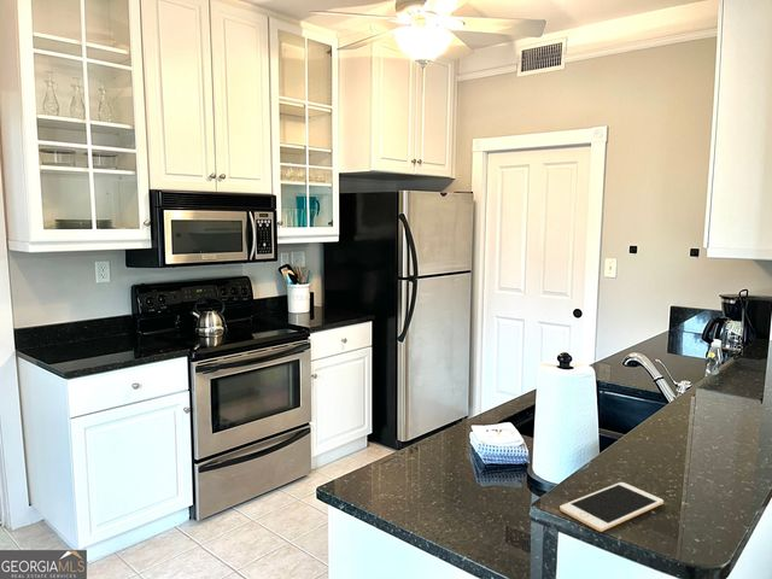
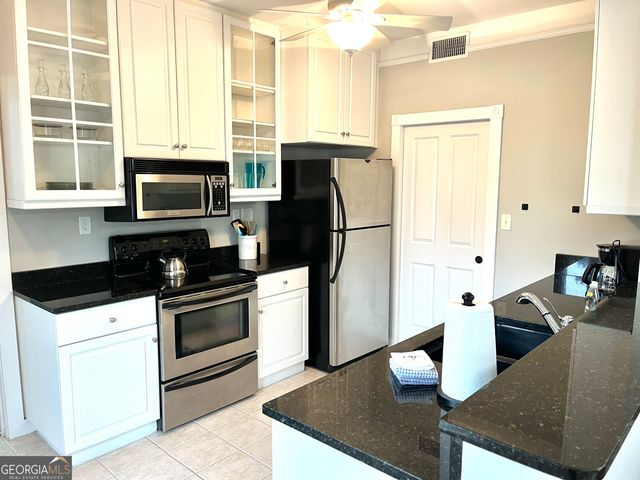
- cell phone [558,481,665,533]
